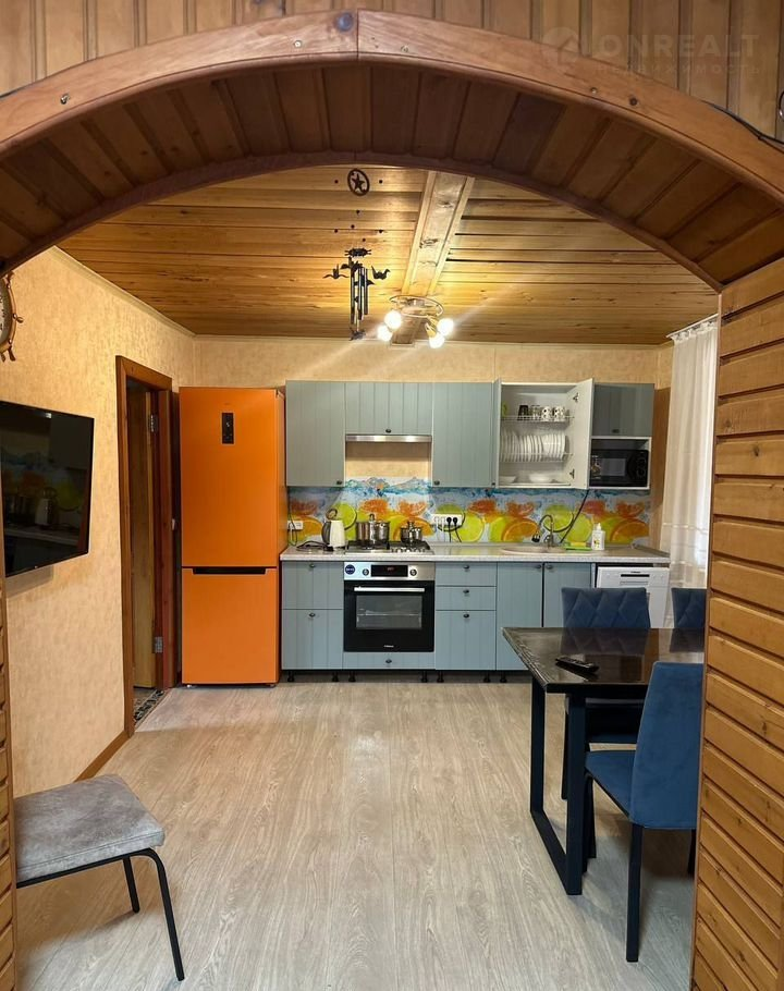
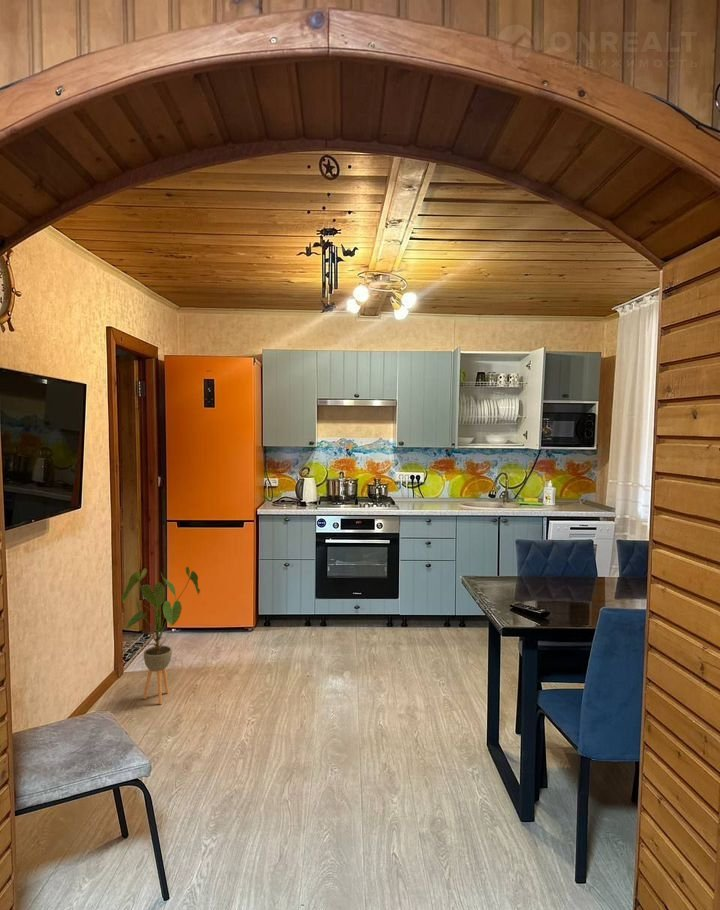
+ house plant [121,566,201,705]
